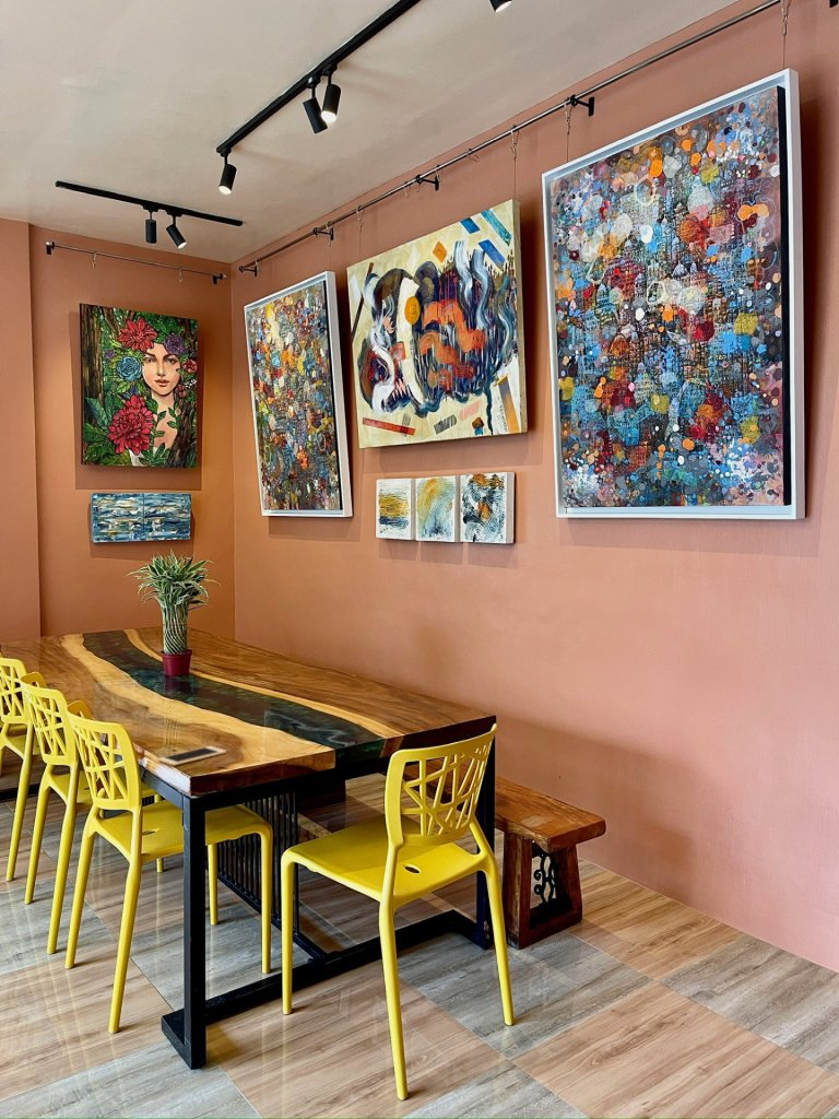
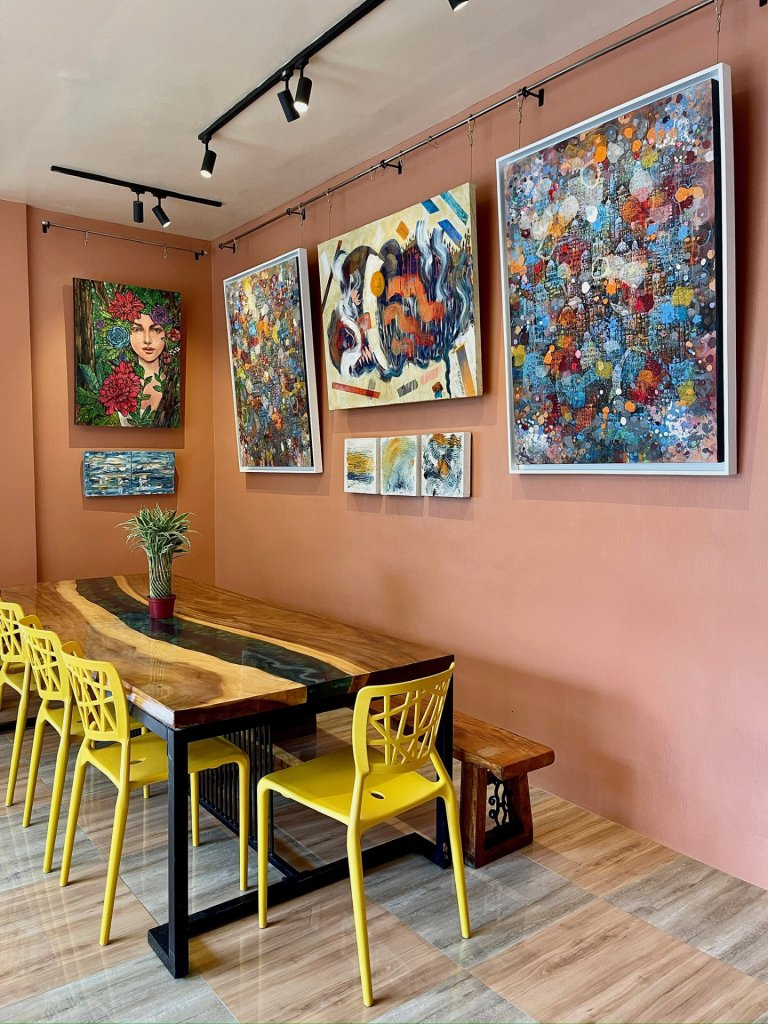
- cell phone [157,745,227,766]
